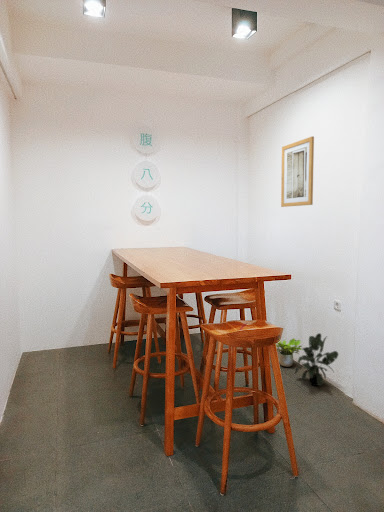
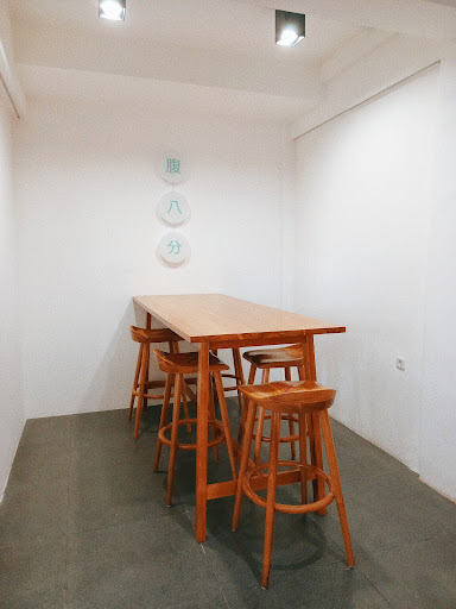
- wall art [280,135,315,208]
- potted plant [275,337,304,368]
- potted plant [294,332,339,387]
